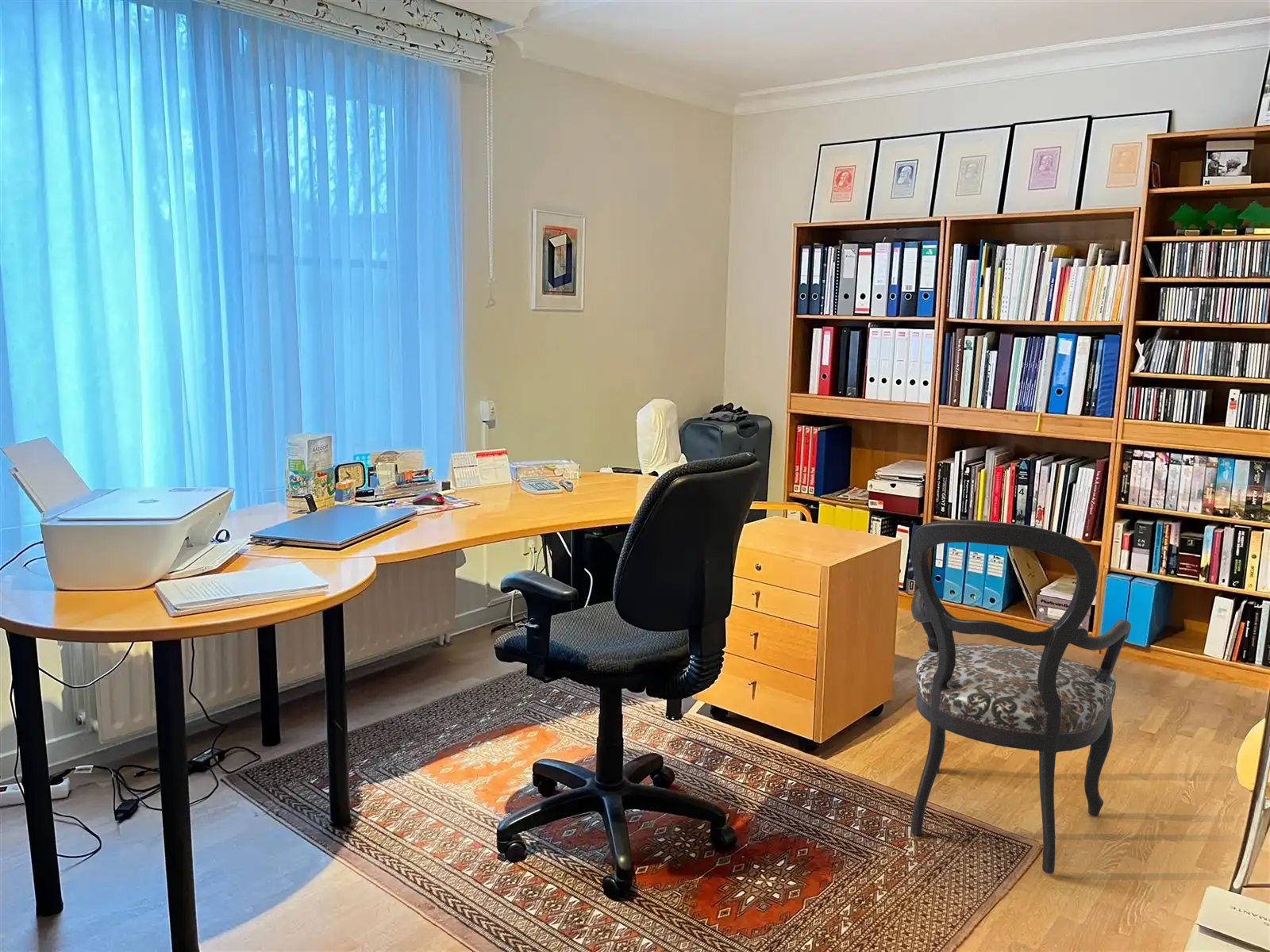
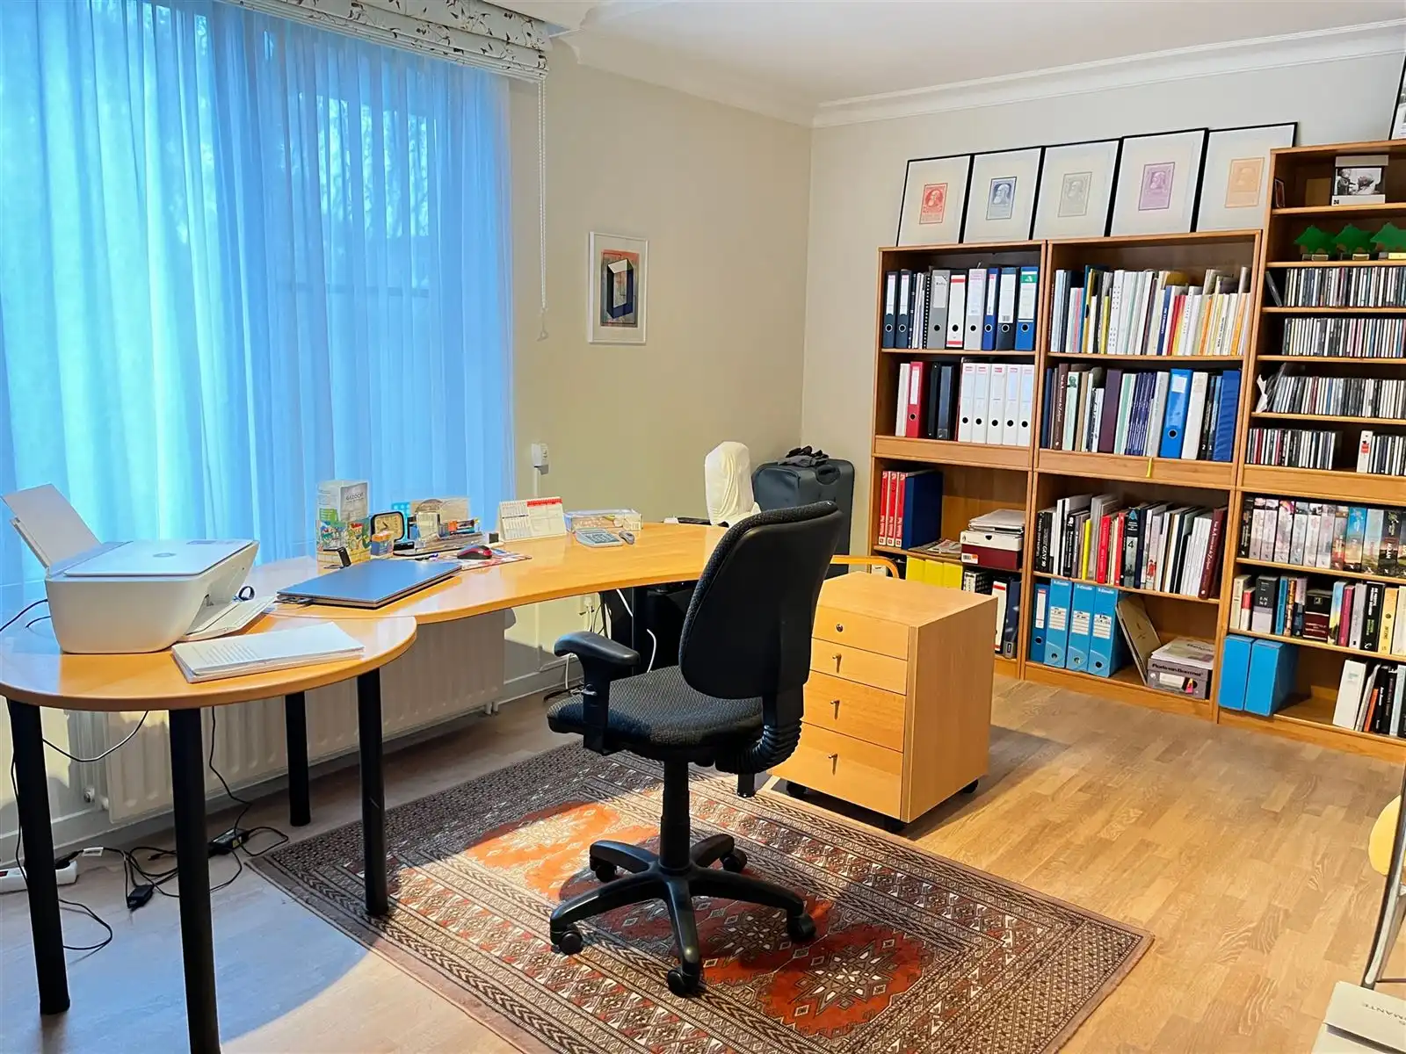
- armchair [910,519,1132,875]
